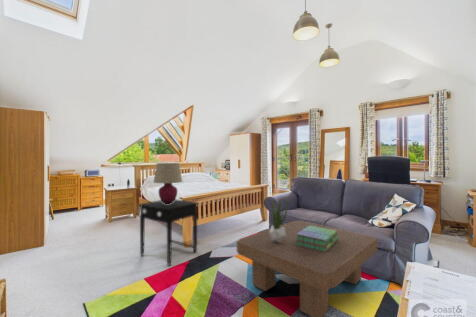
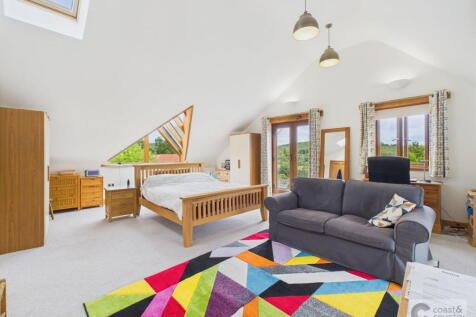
- coffee table [236,220,378,317]
- side table [138,198,199,267]
- table lamp [152,162,183,204]
- stack of books [295,226,338,252]
- potted plant [266,198,288,243]
